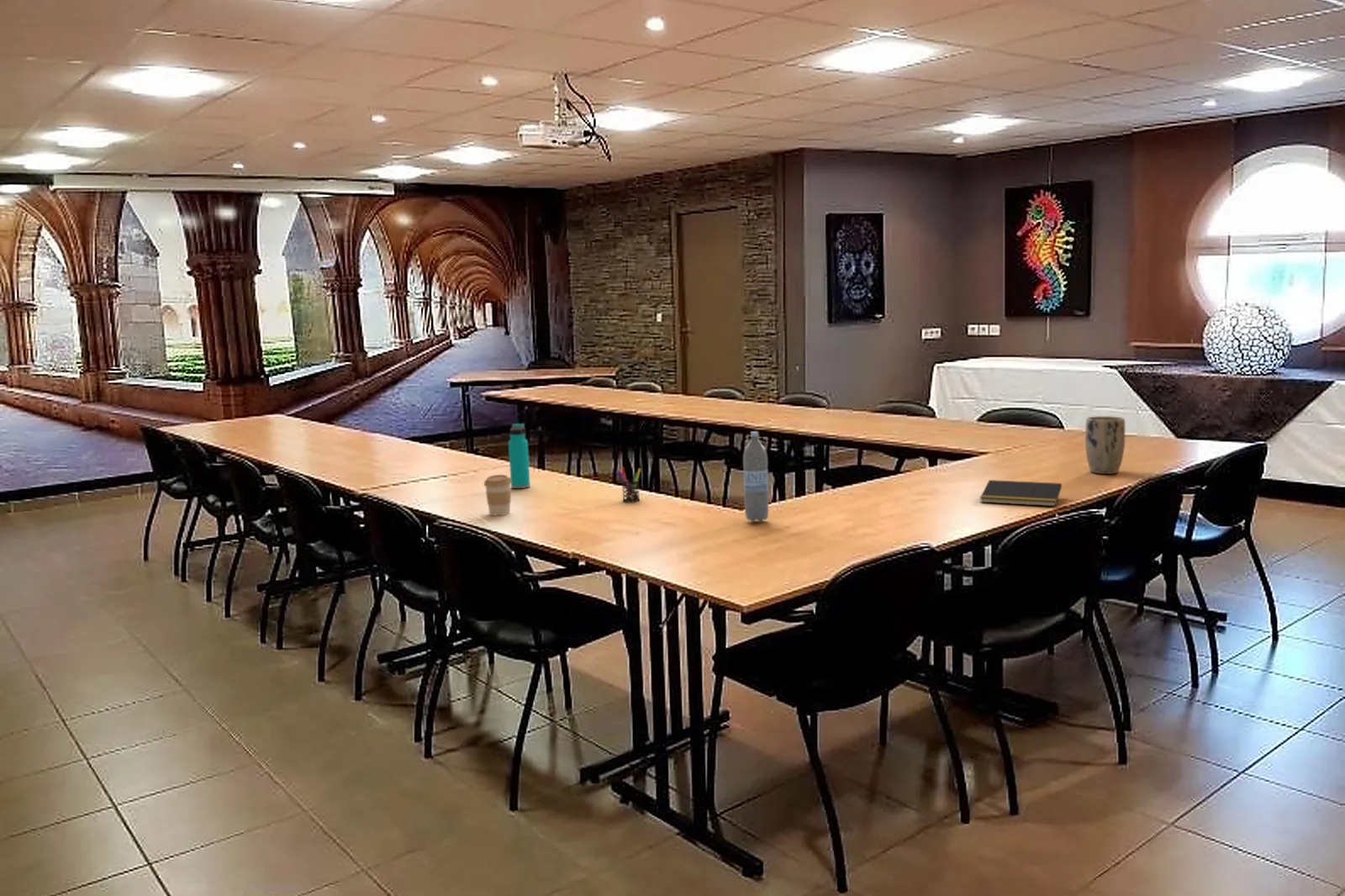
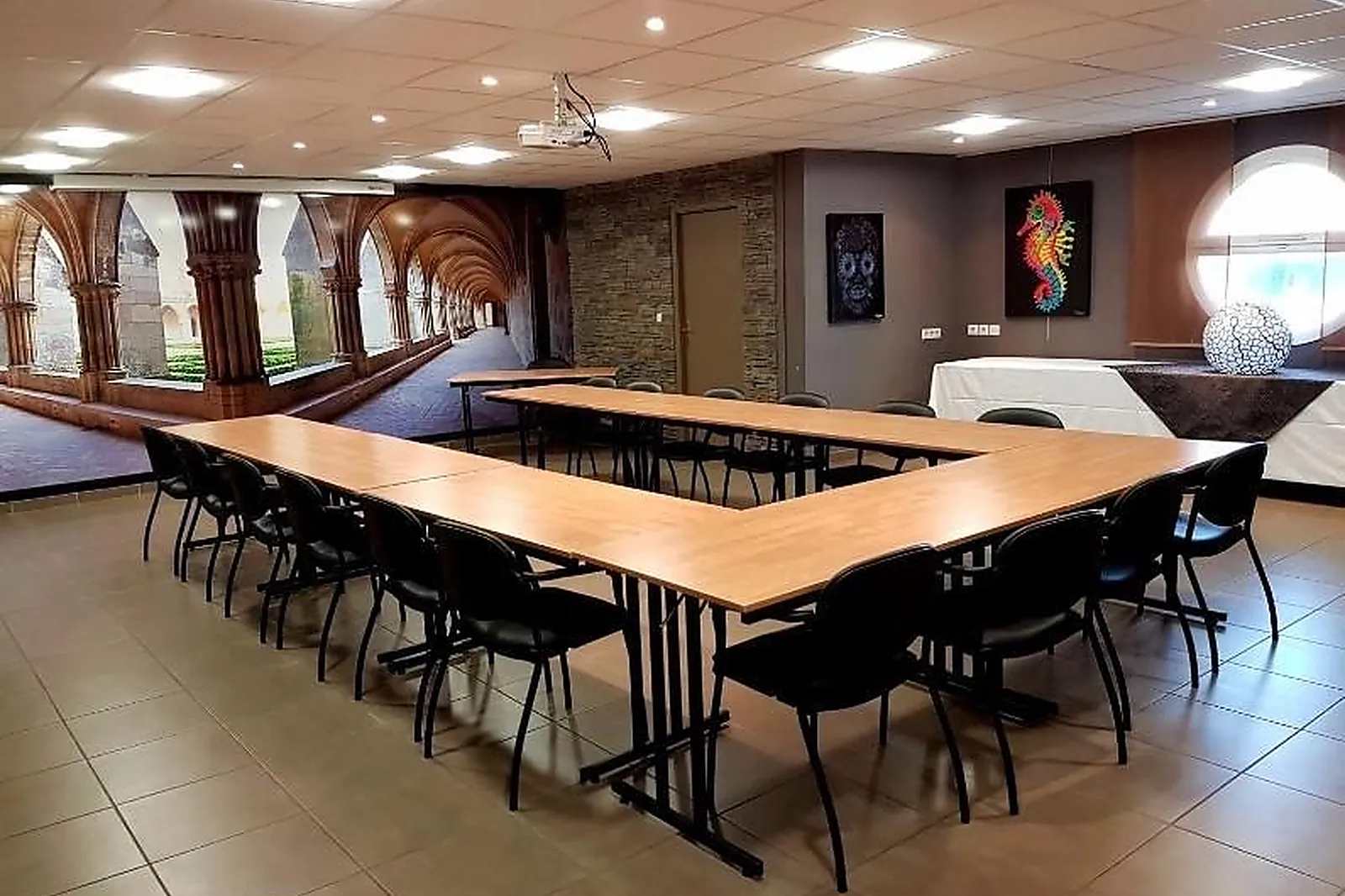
- water bottle [508,423,531,489]
- coffee cup [483,474,512,516]
- plant pot [1084,415,1126,475]
- pen holder [616,466,641,503]
- notepad [979,479,1063,507]
- water bottle [742,430,769,522]
